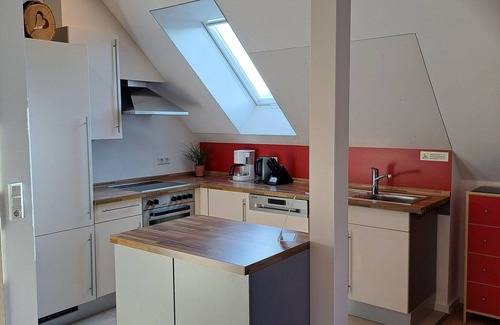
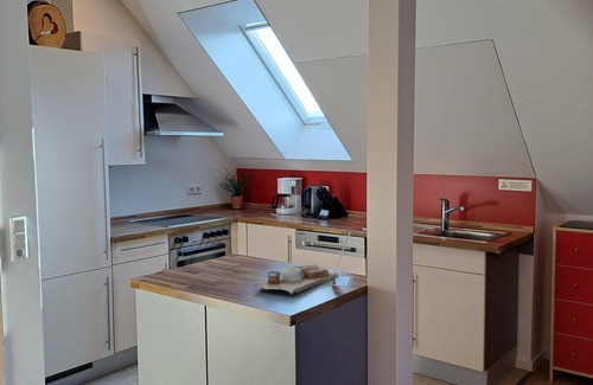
+ cutting board [251,263,339,296]
